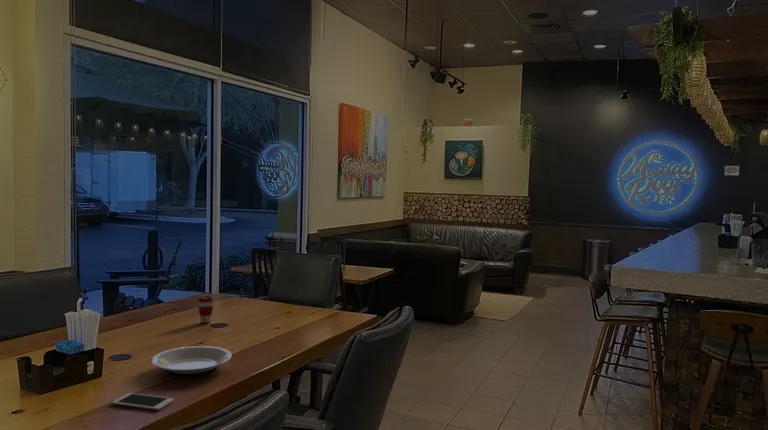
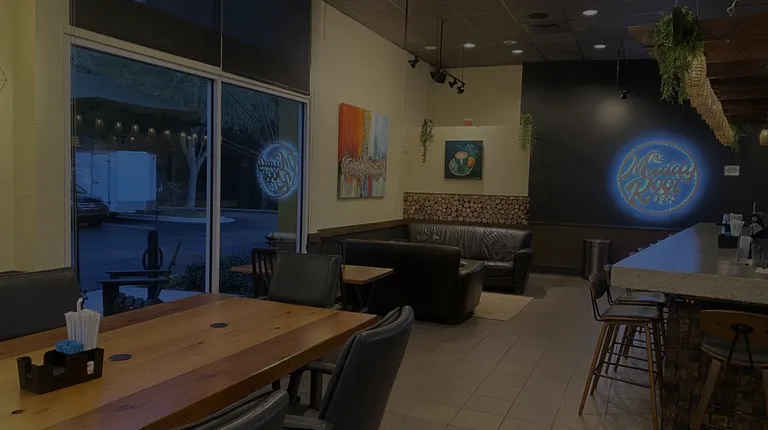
- coffee cup [197,295,215,324]
- cell phone [111,392,175,411]
- plate [151,345,232,377]
